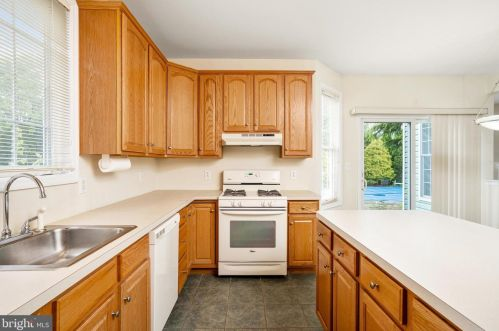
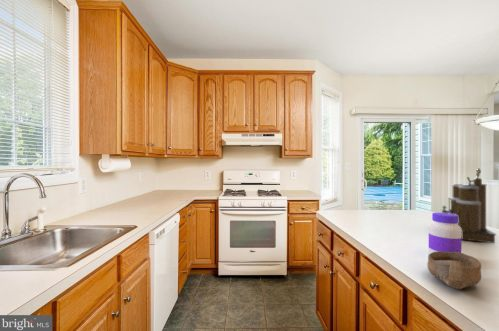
+ jar [427,212,463,256]
+ bowl [427,251,482,290]
+ coffee maker [441,167,497,244]
